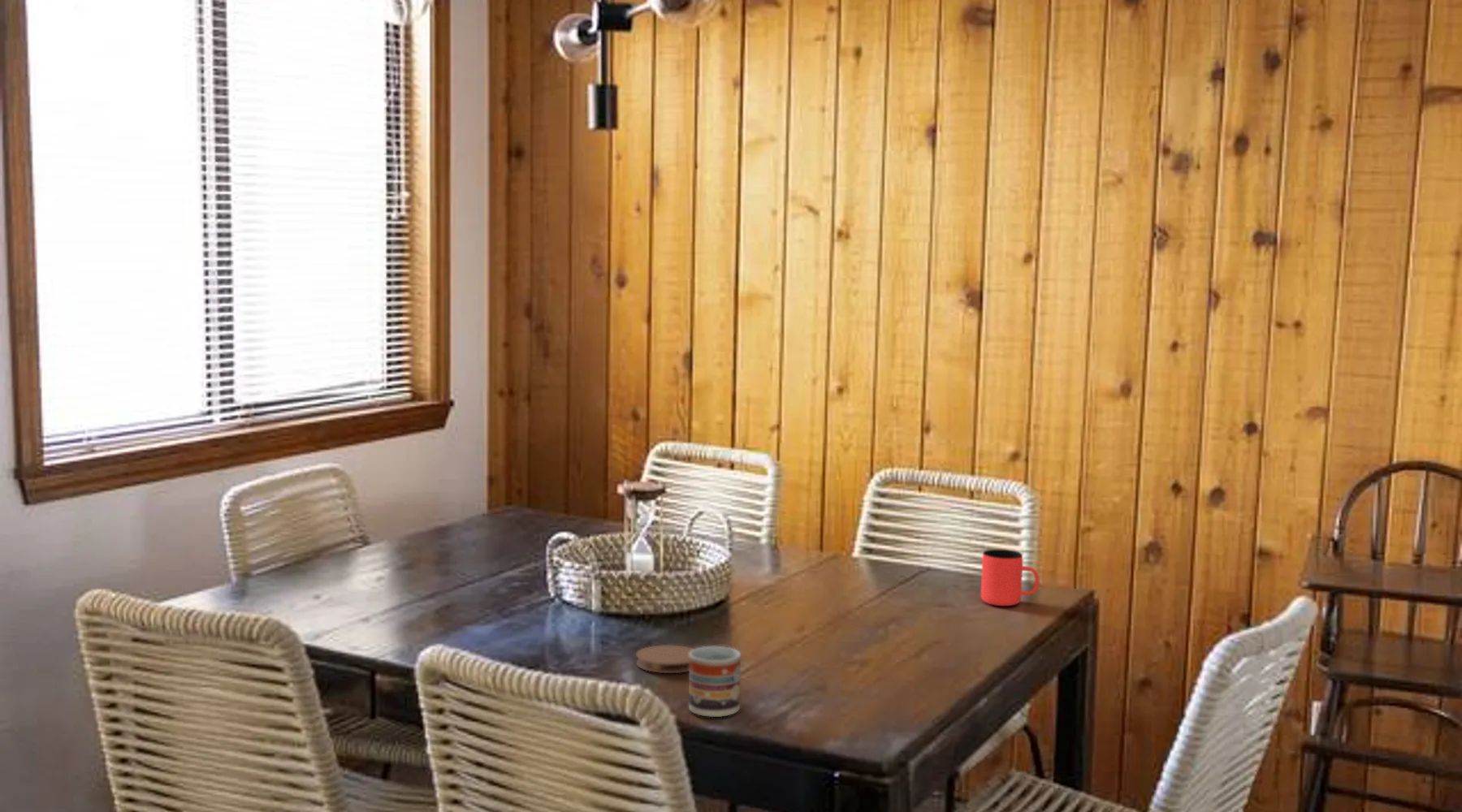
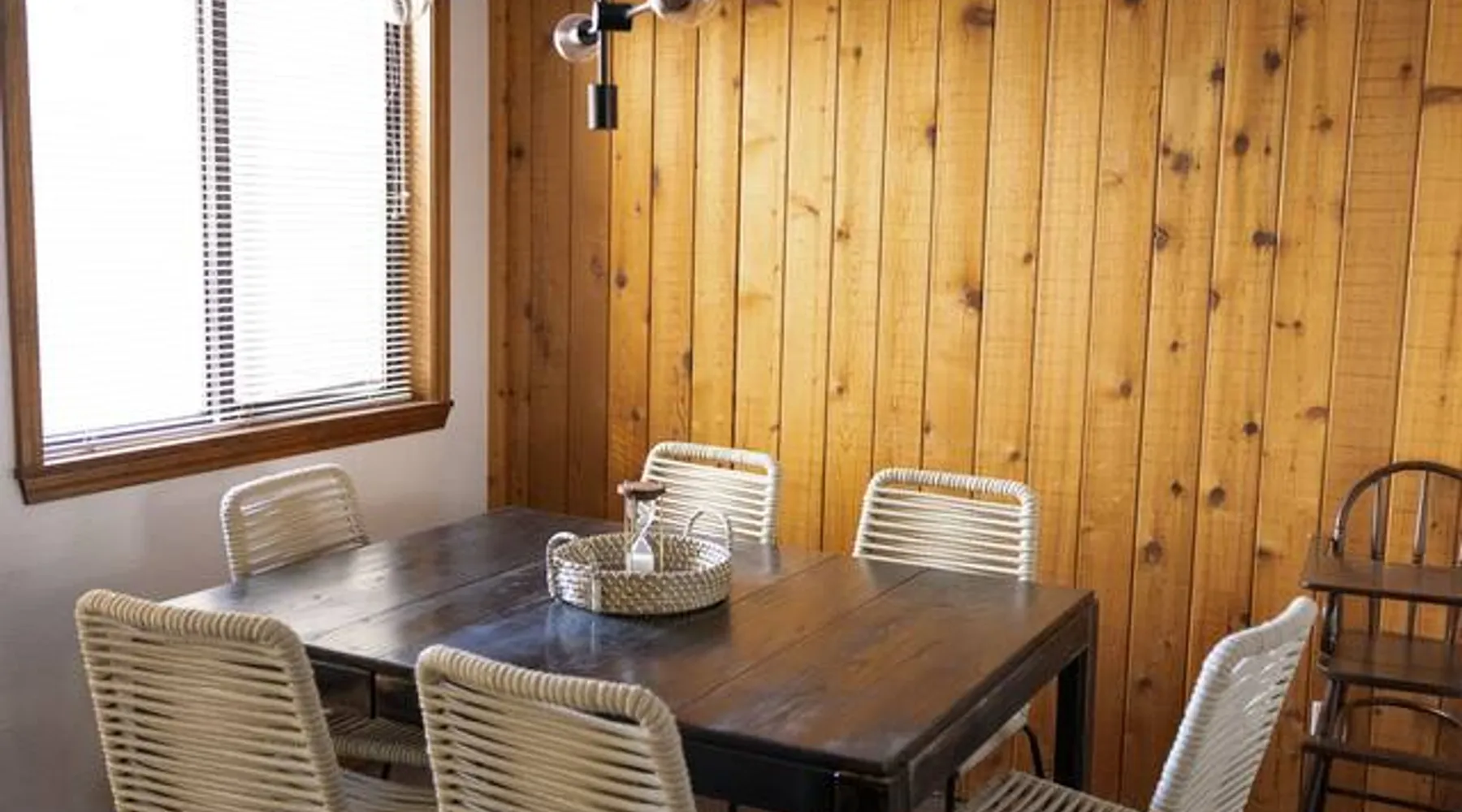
- cup [980,549,1040,607]
- cup [688,646,742,718]
- coaster [635,644,695,674]
